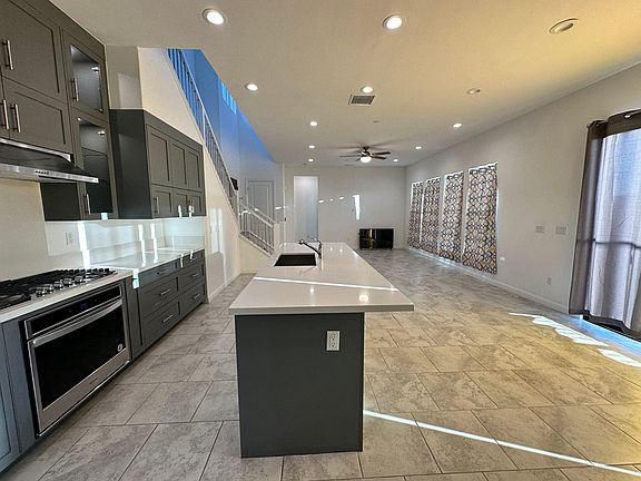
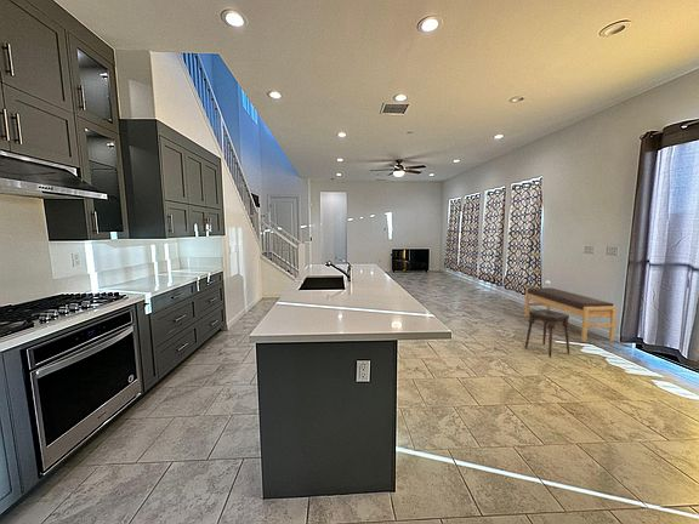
+ stool [524,308,570,359]
+ bench [523,286,618,343]
